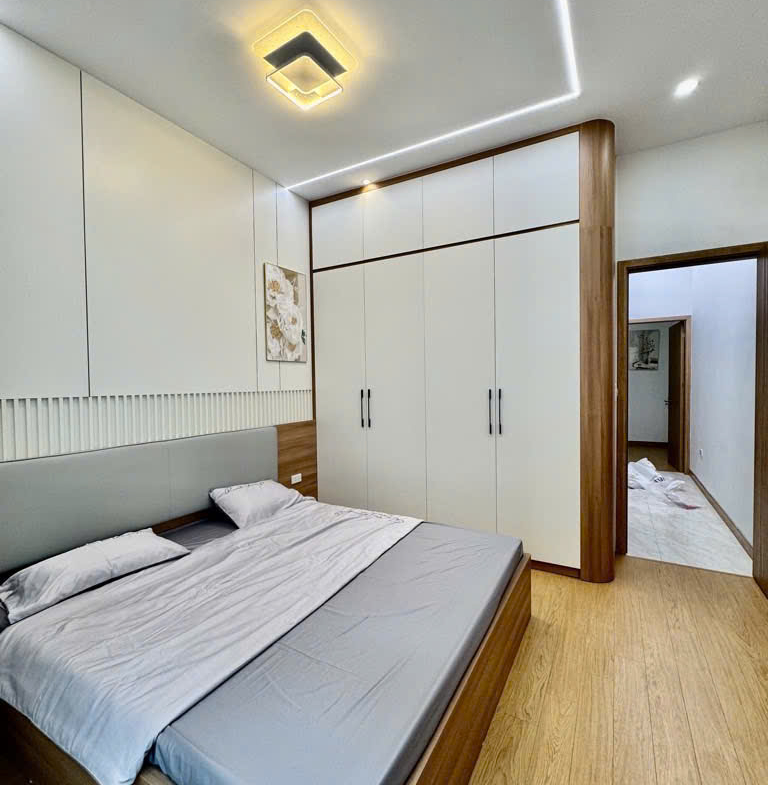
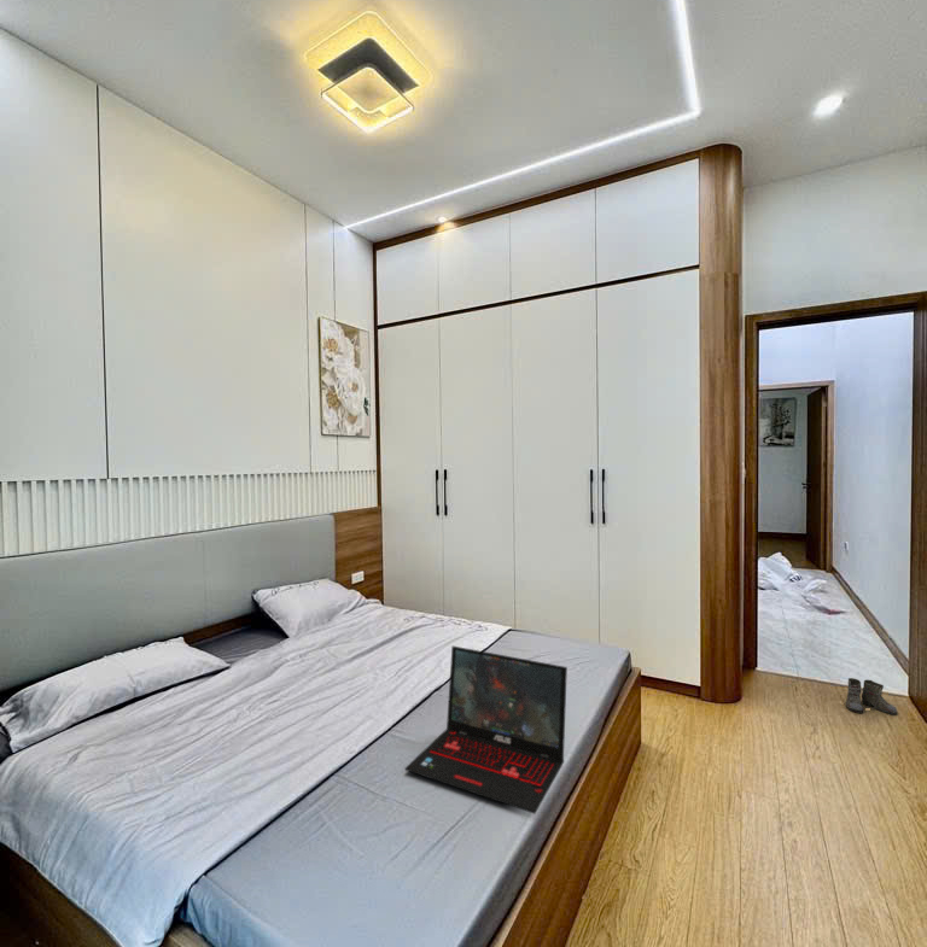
+ laptop [404,645,569,814]
+ boots [845,677,898,717]
